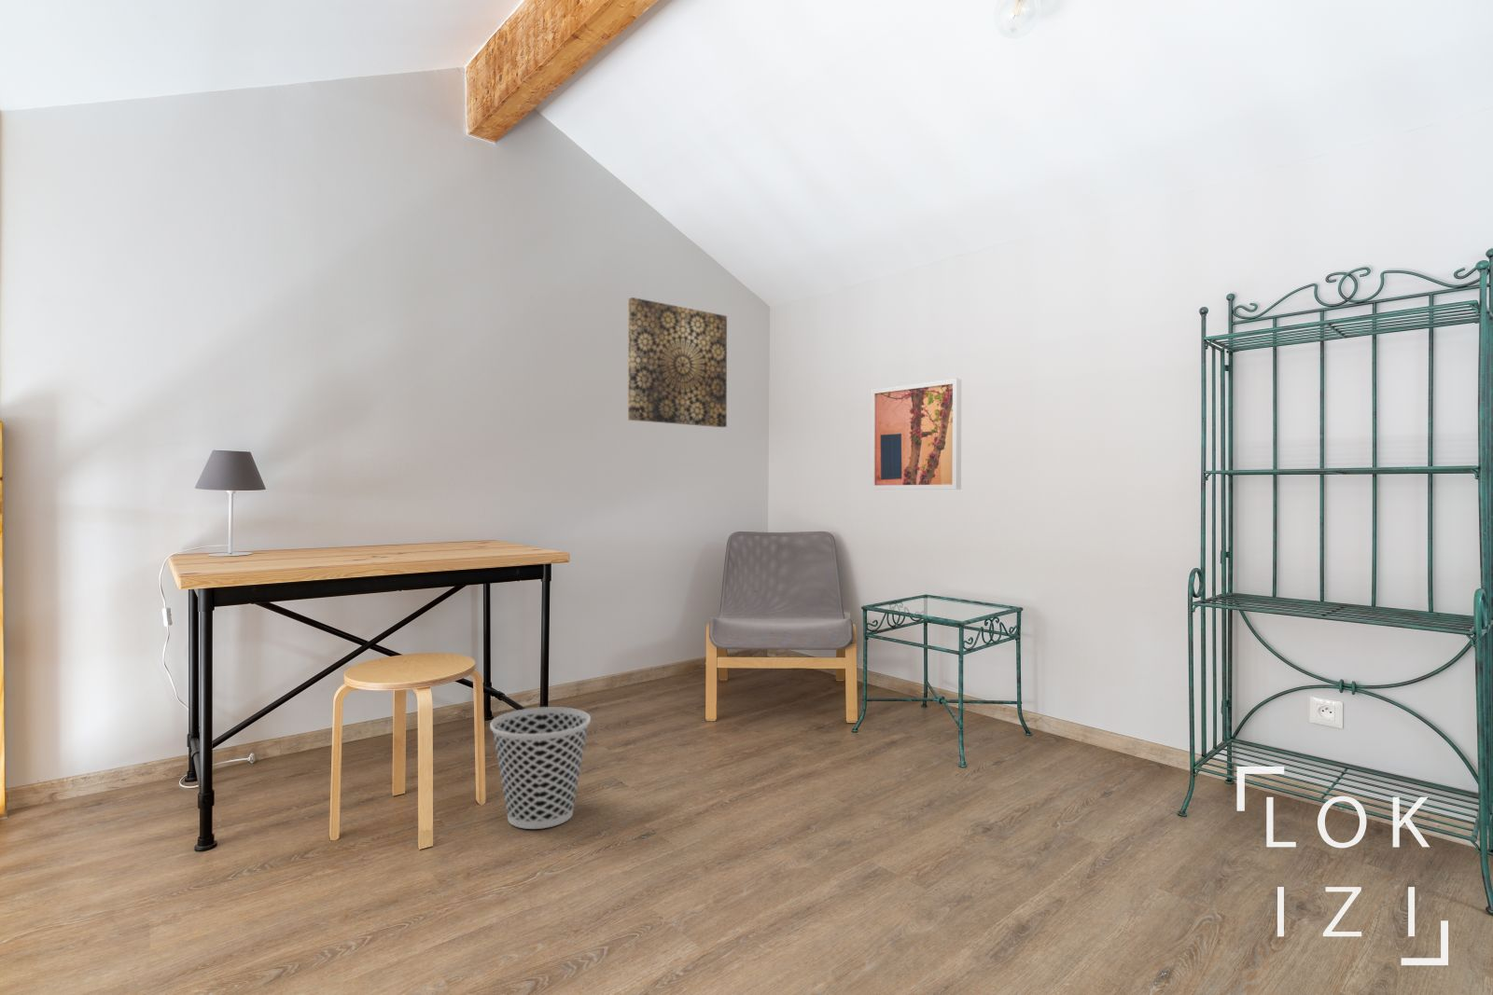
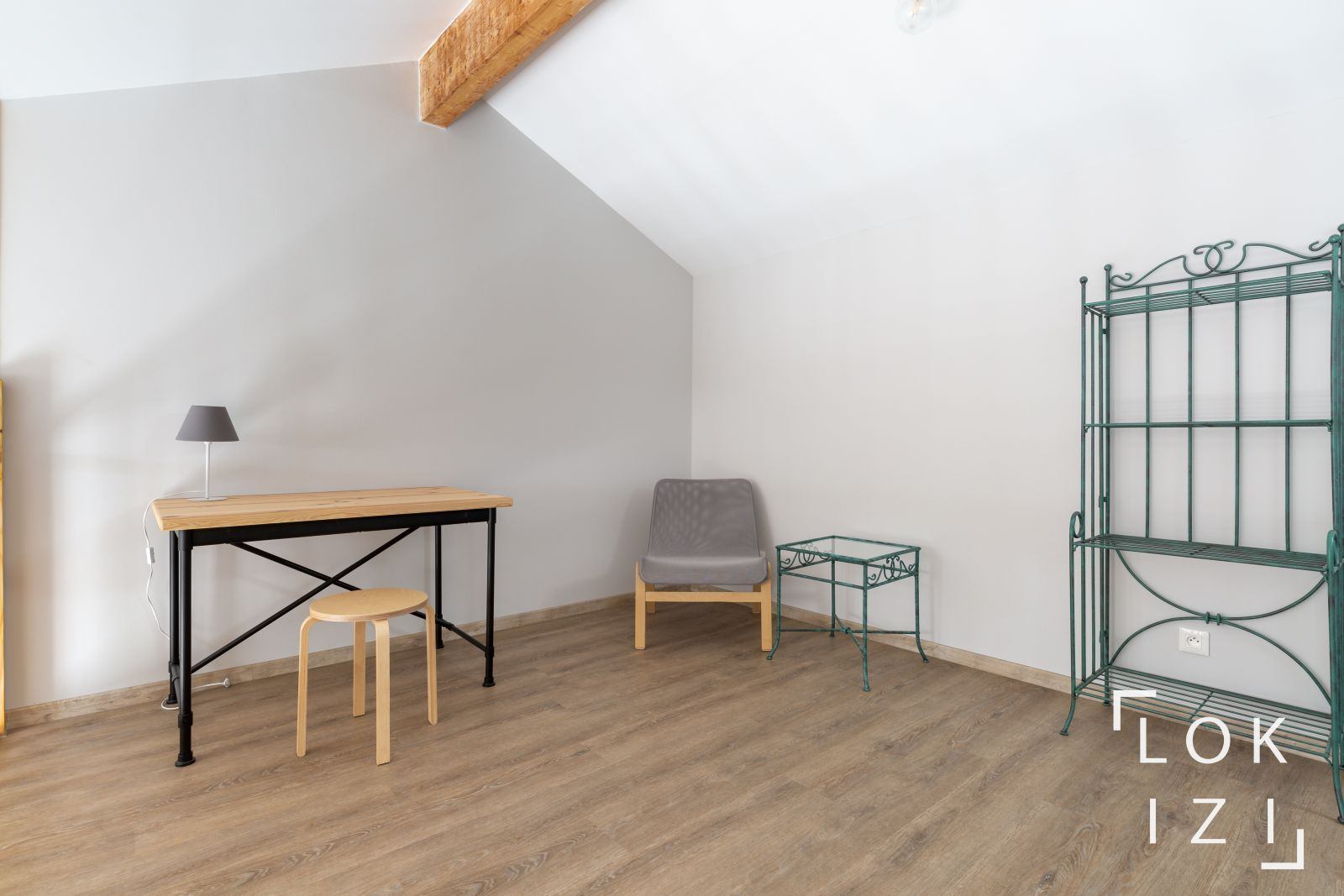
- wall art [870,378,962,491]
- wall art [627,297,728,428]
- wastebasket [489,706,592,830]
